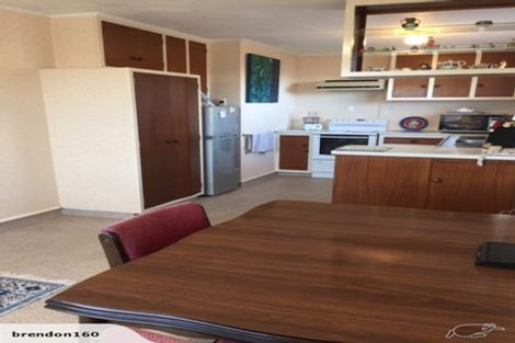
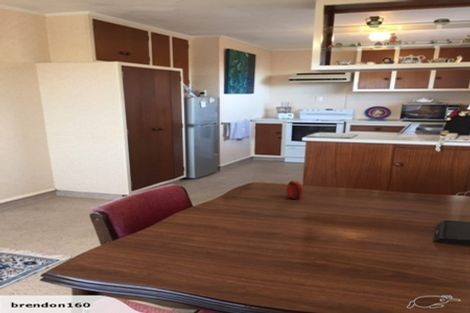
+ fruit [285,180,304,200]
